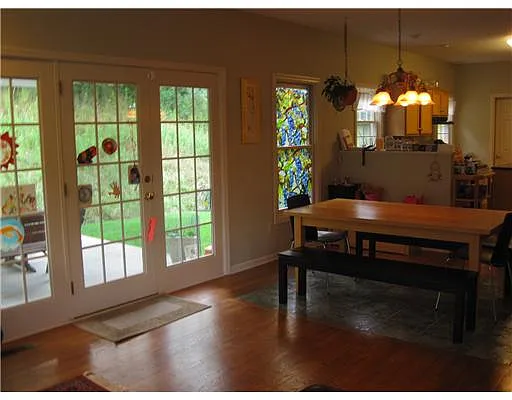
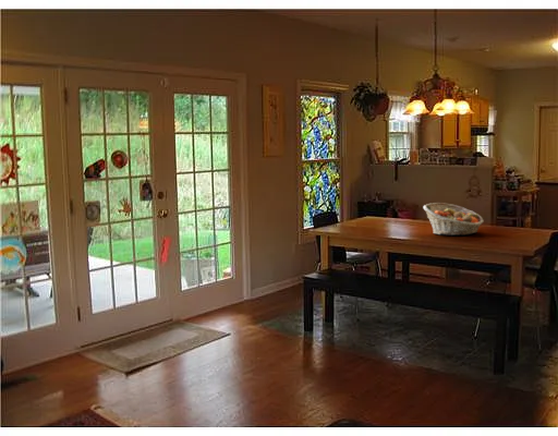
+ fruit basket [422,202,485,237]
